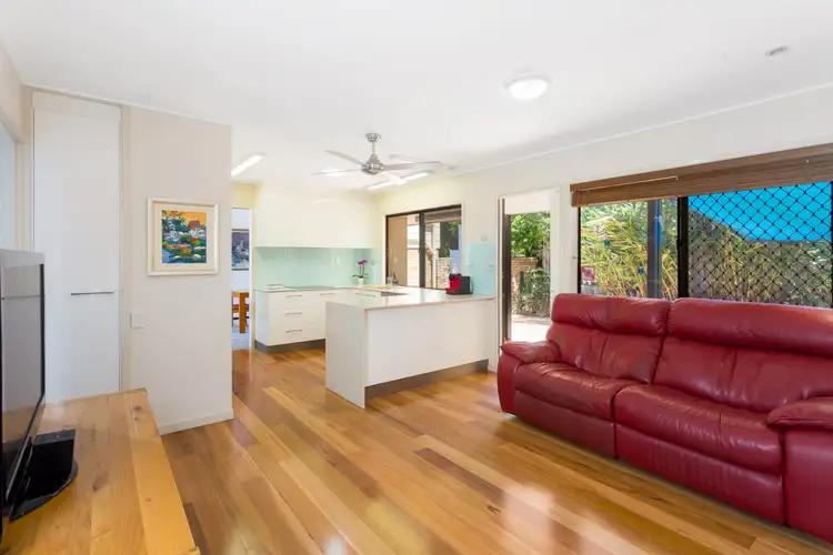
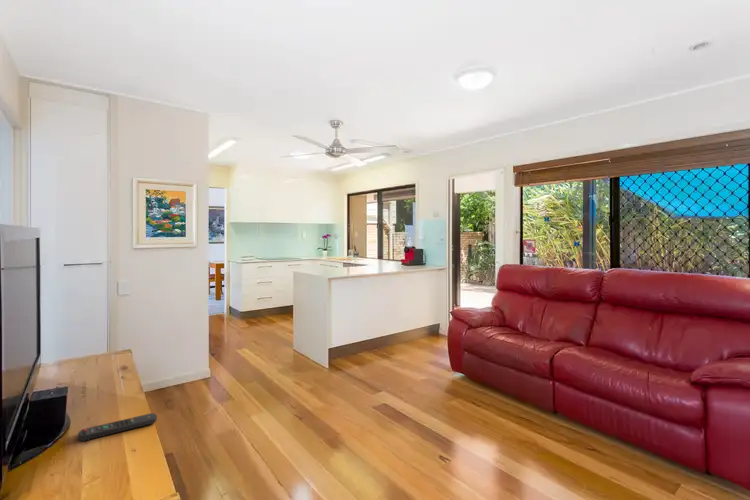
+ remote control [77,412,158,442]
